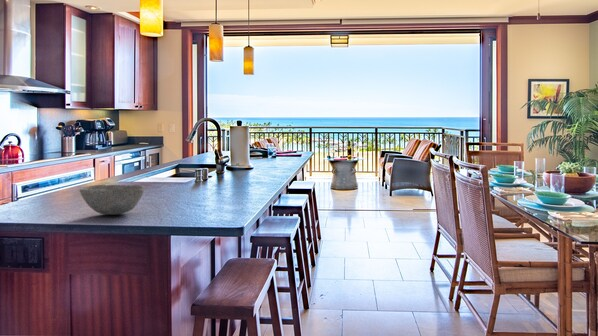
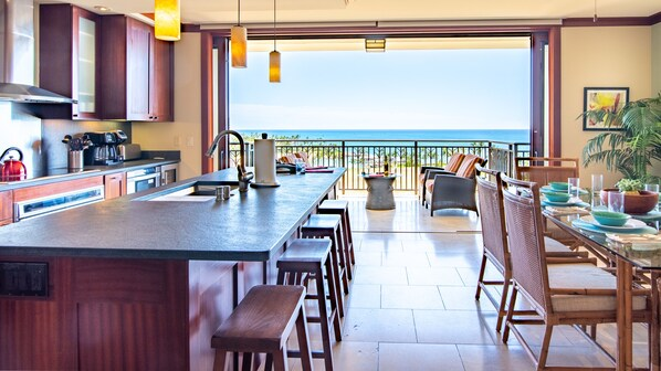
- bowl [78,184,145,216]
